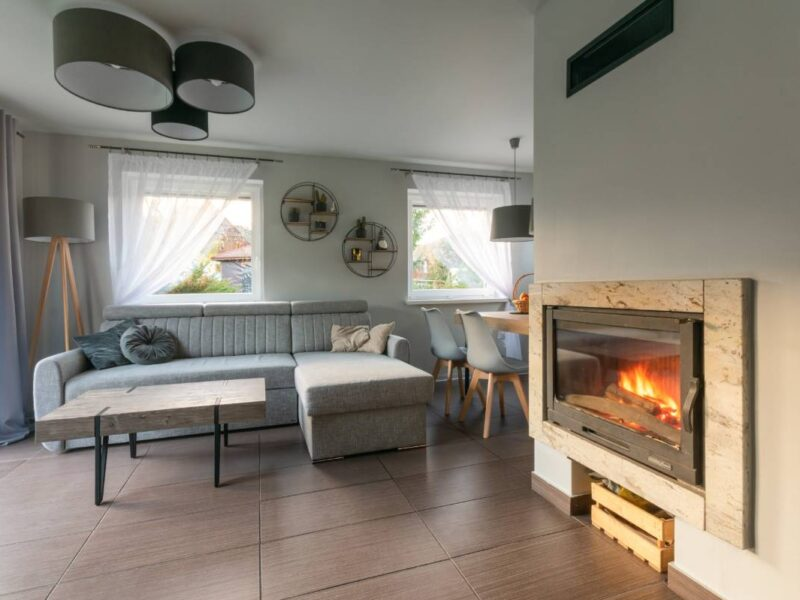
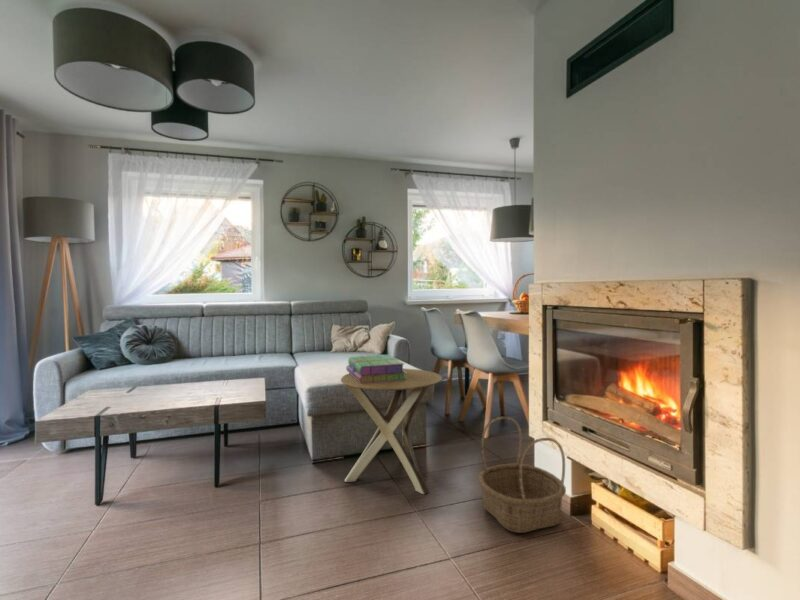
+ stack of books [345,354,407,384]
+ basket [477,415,567,534]
+ side table [340,367,444,495]
